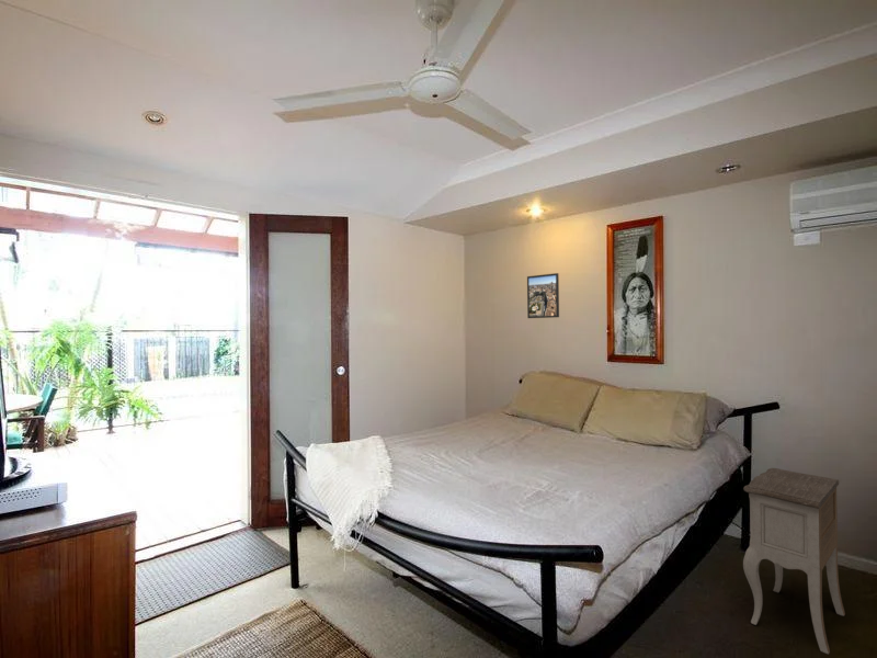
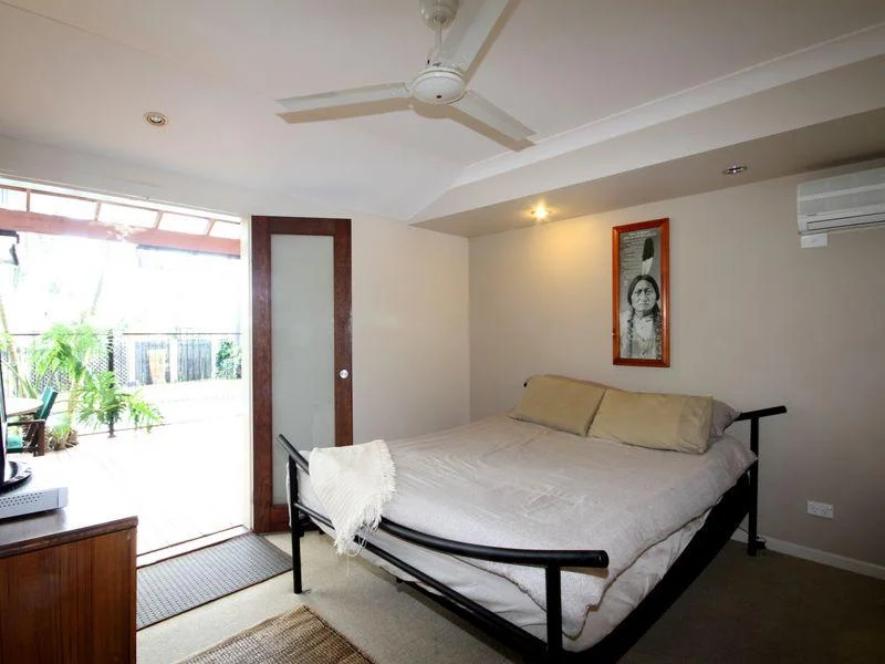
- nightstand [742,467,846,655]
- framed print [526,272,560,319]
